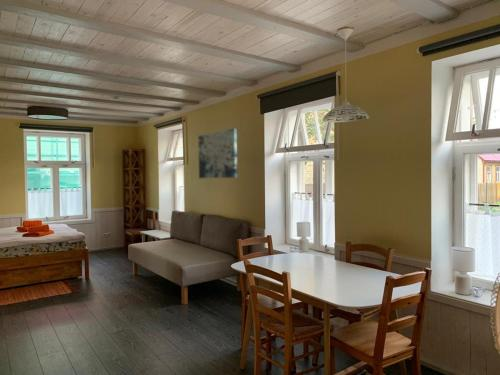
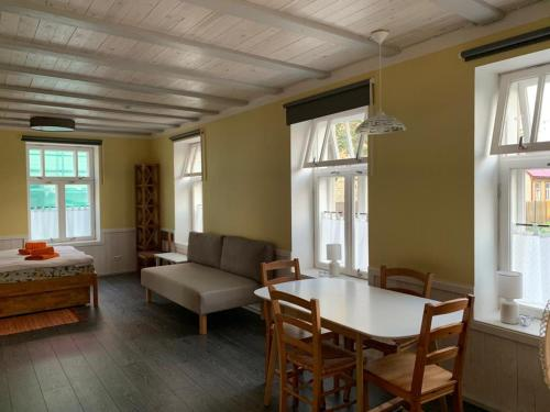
- wall art [197,128,238,179]
